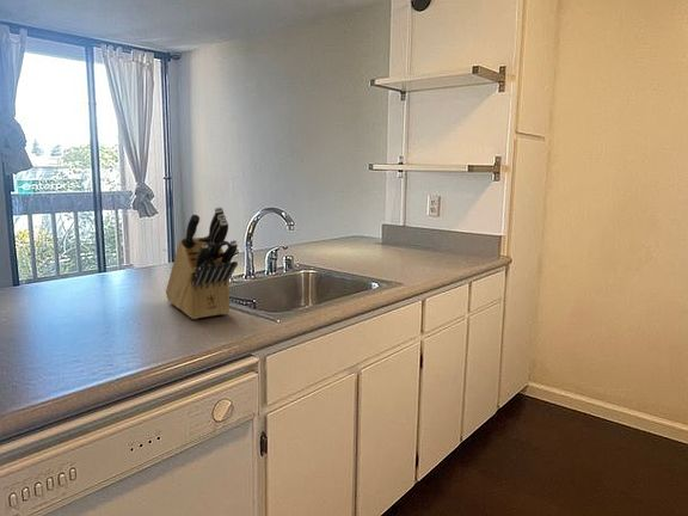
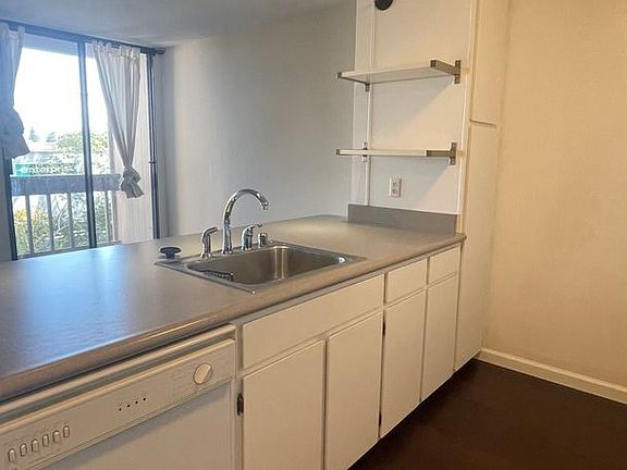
- knife block [165,205,239,320]
